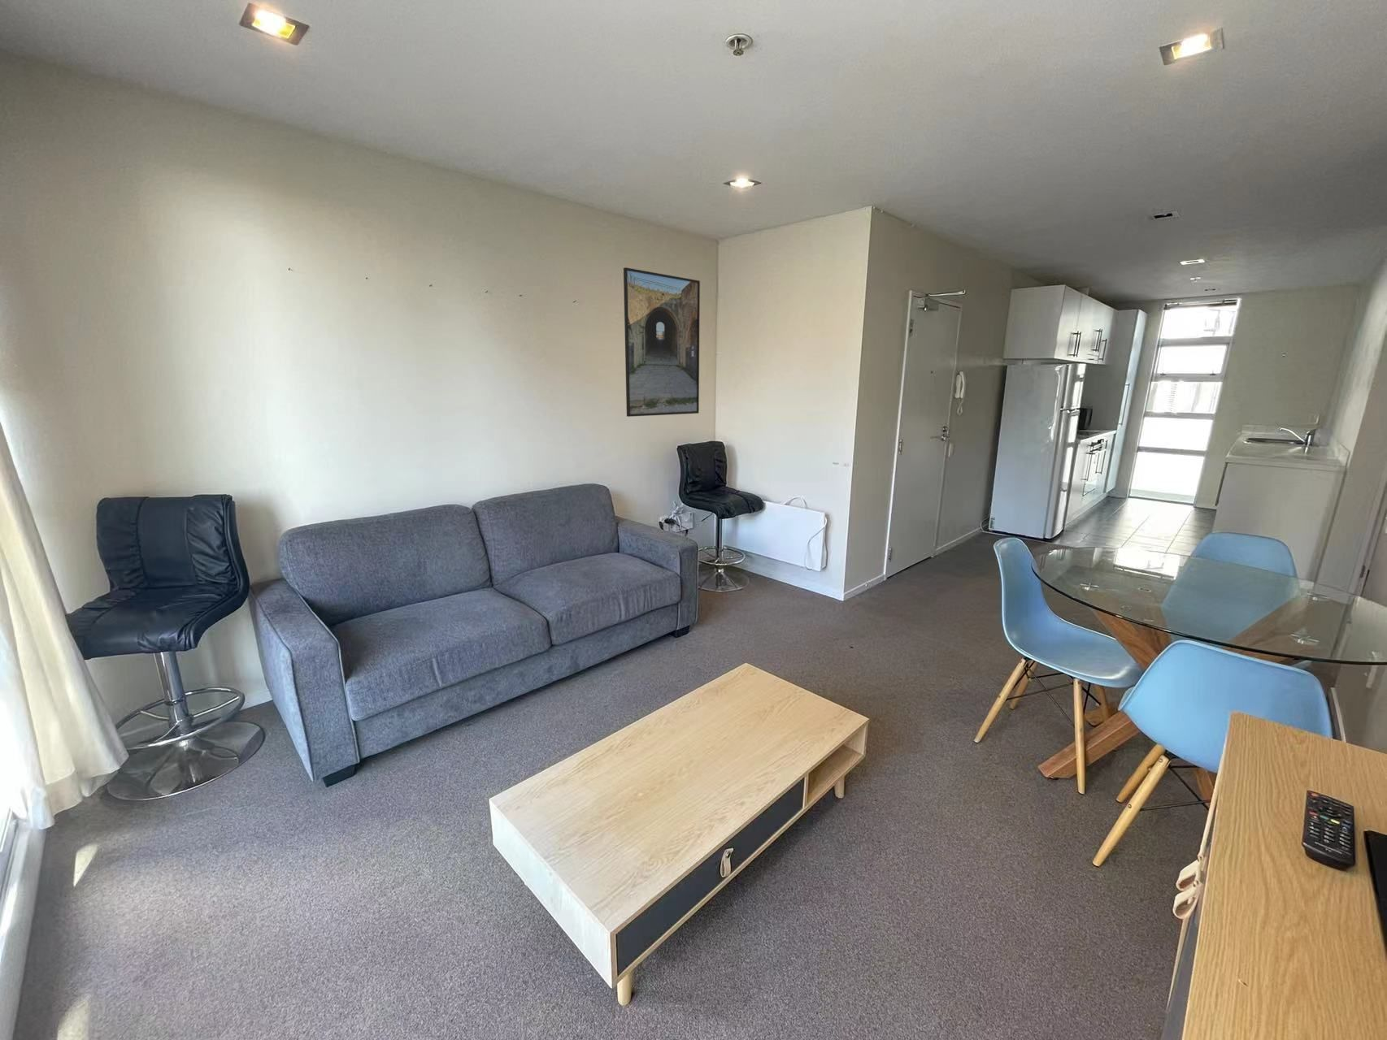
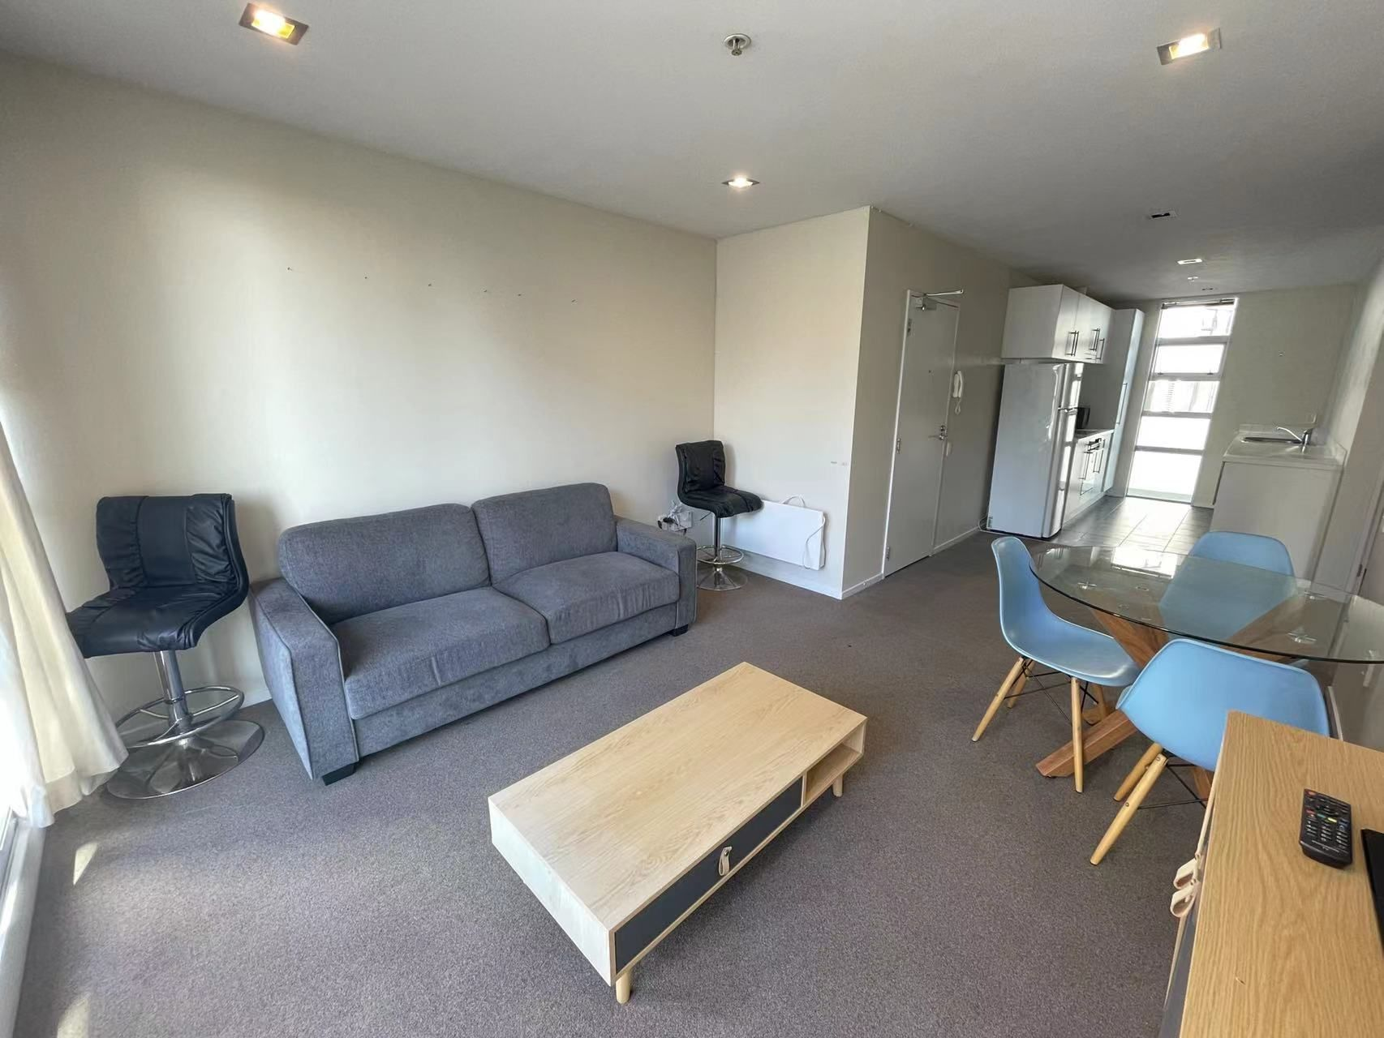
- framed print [623,267,701,417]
